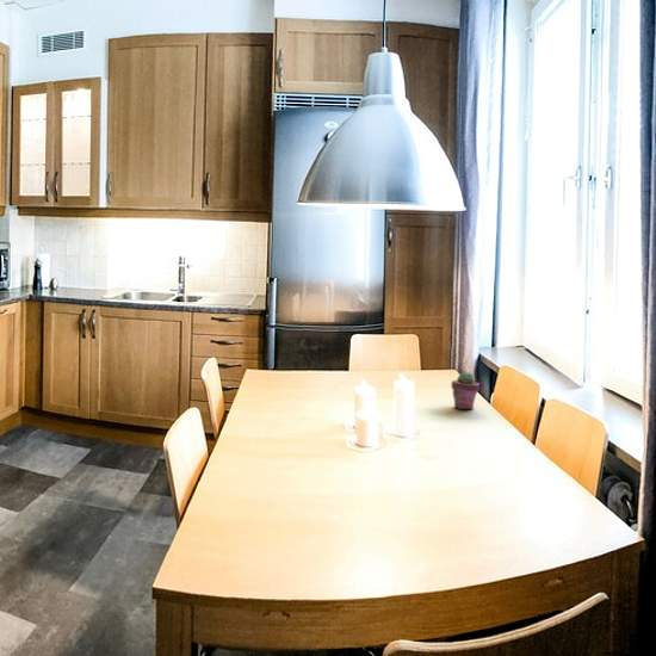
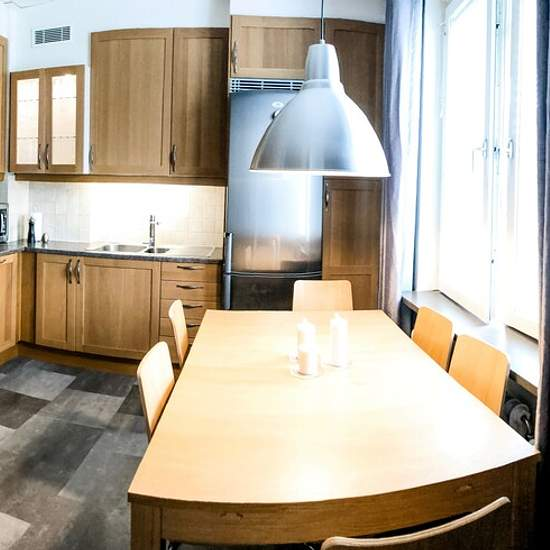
- potted succulent [450,371,481,410]
